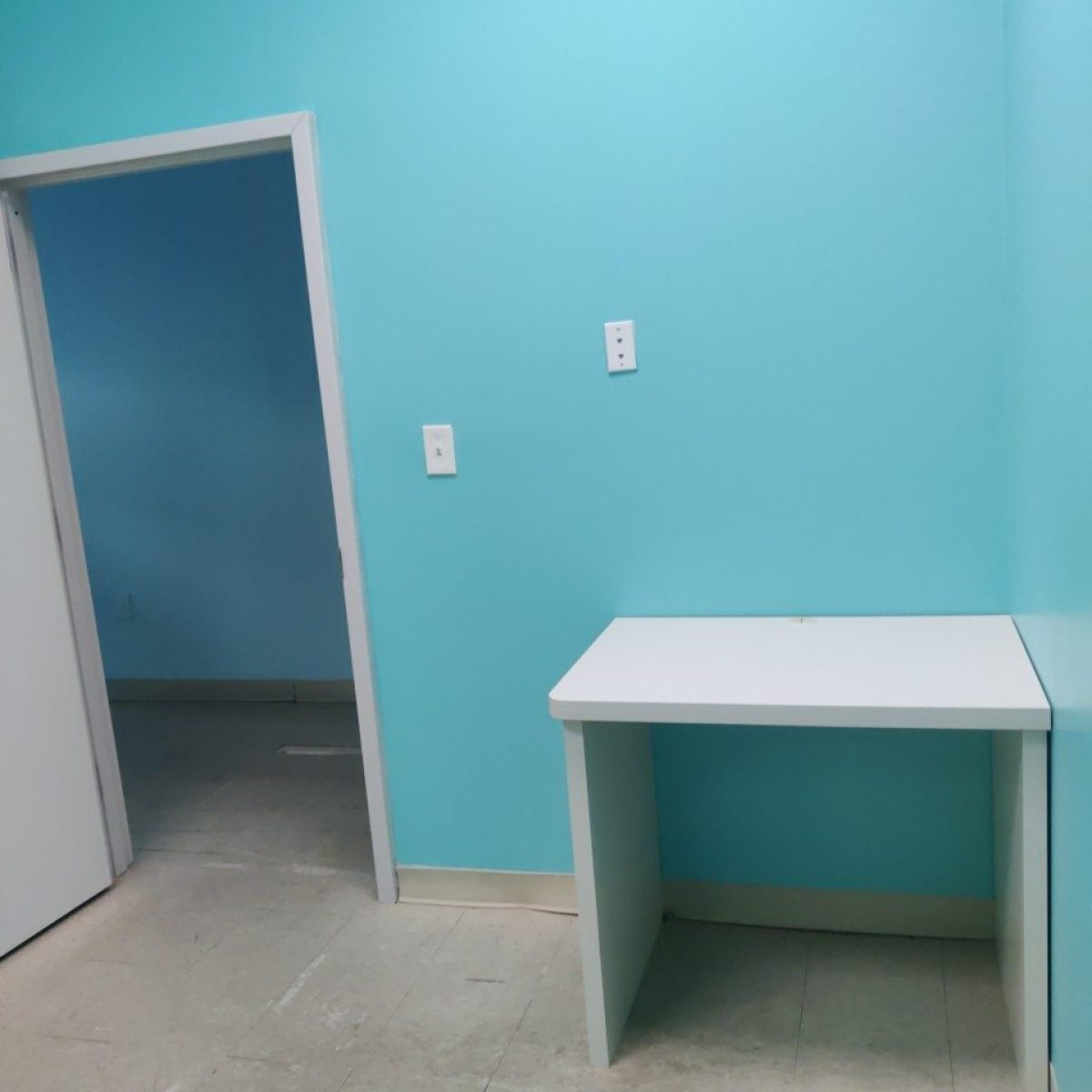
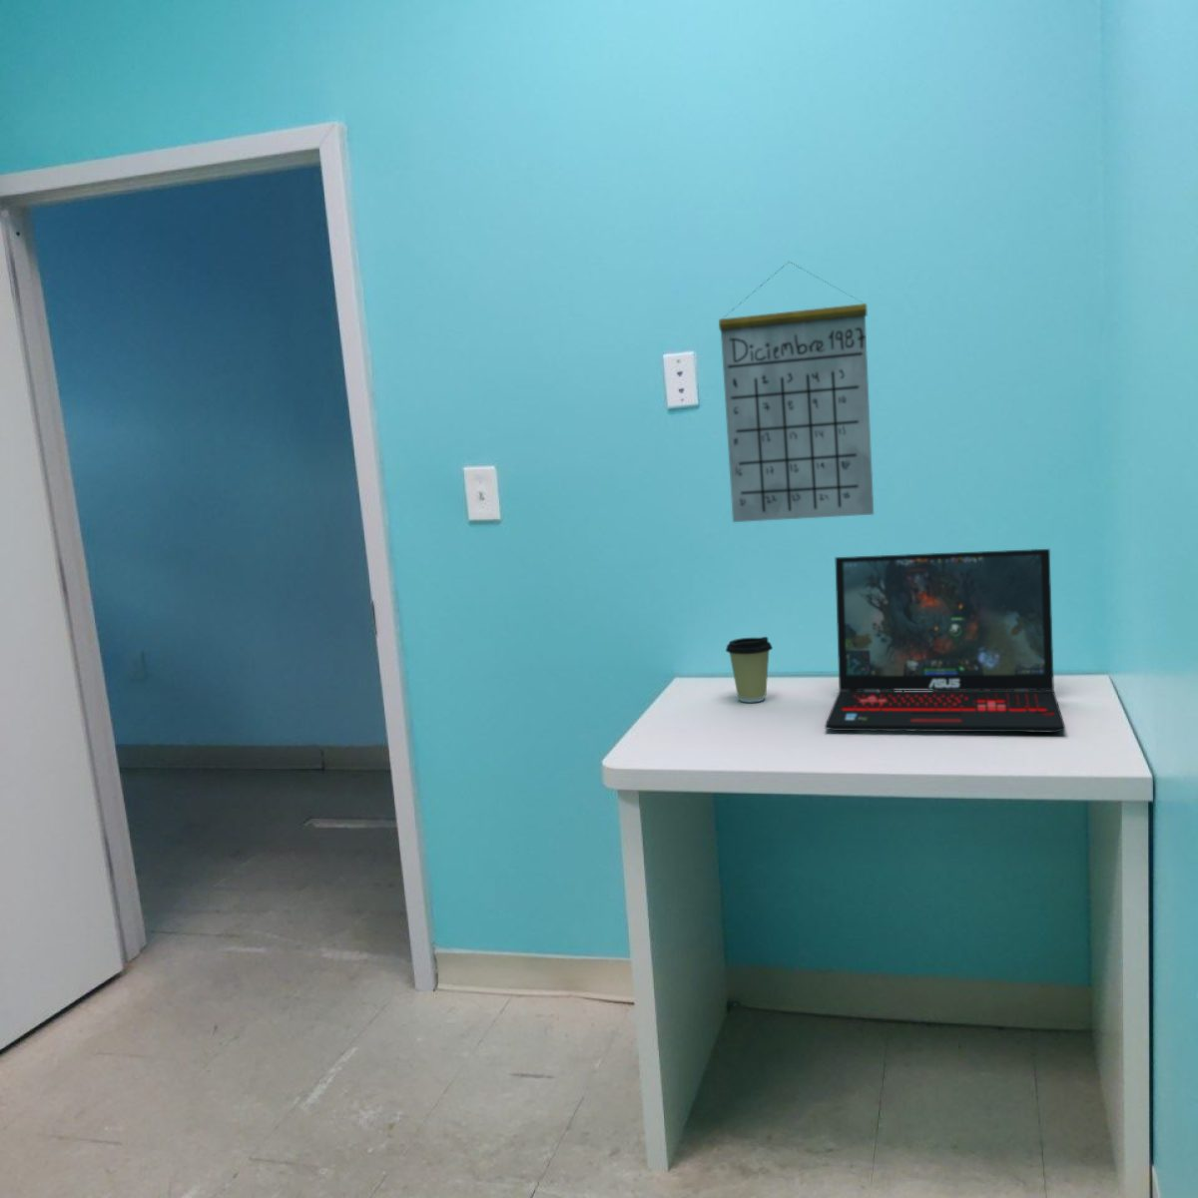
+ coffee cup [725,636,773,704]
+ calendar [717,261,874,523]
+ laptop [824,549,1066,734]
